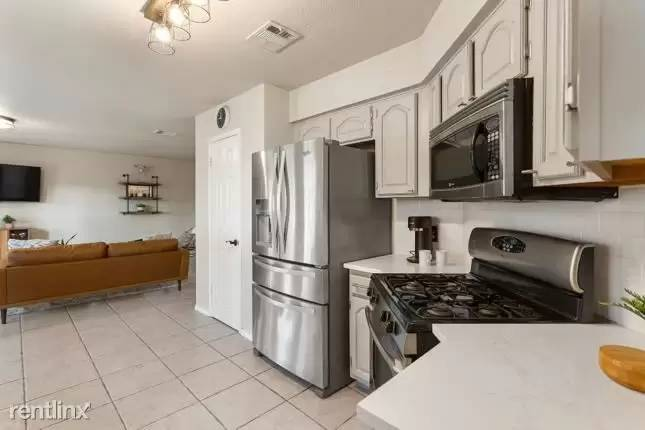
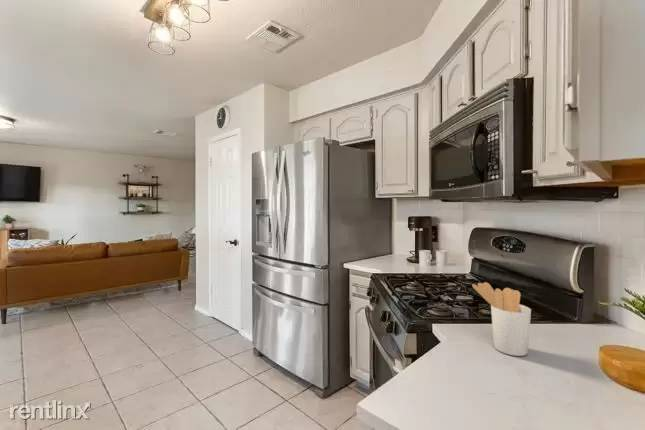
+ utensil holder [471,281,532,357]
